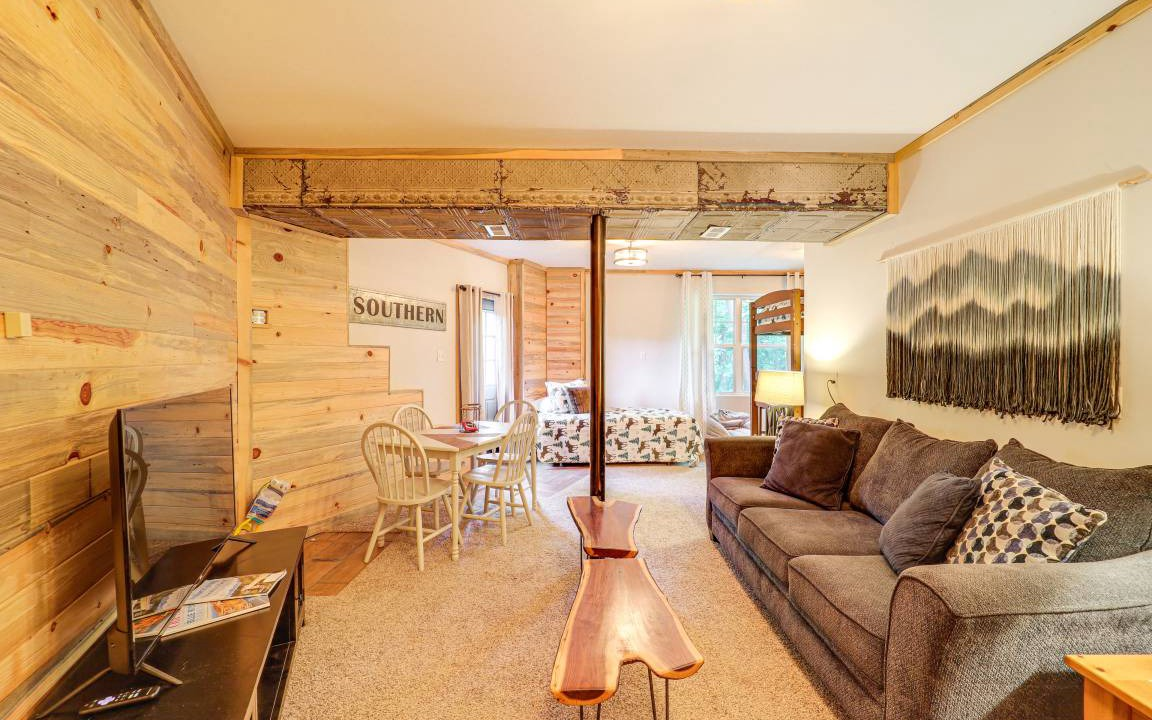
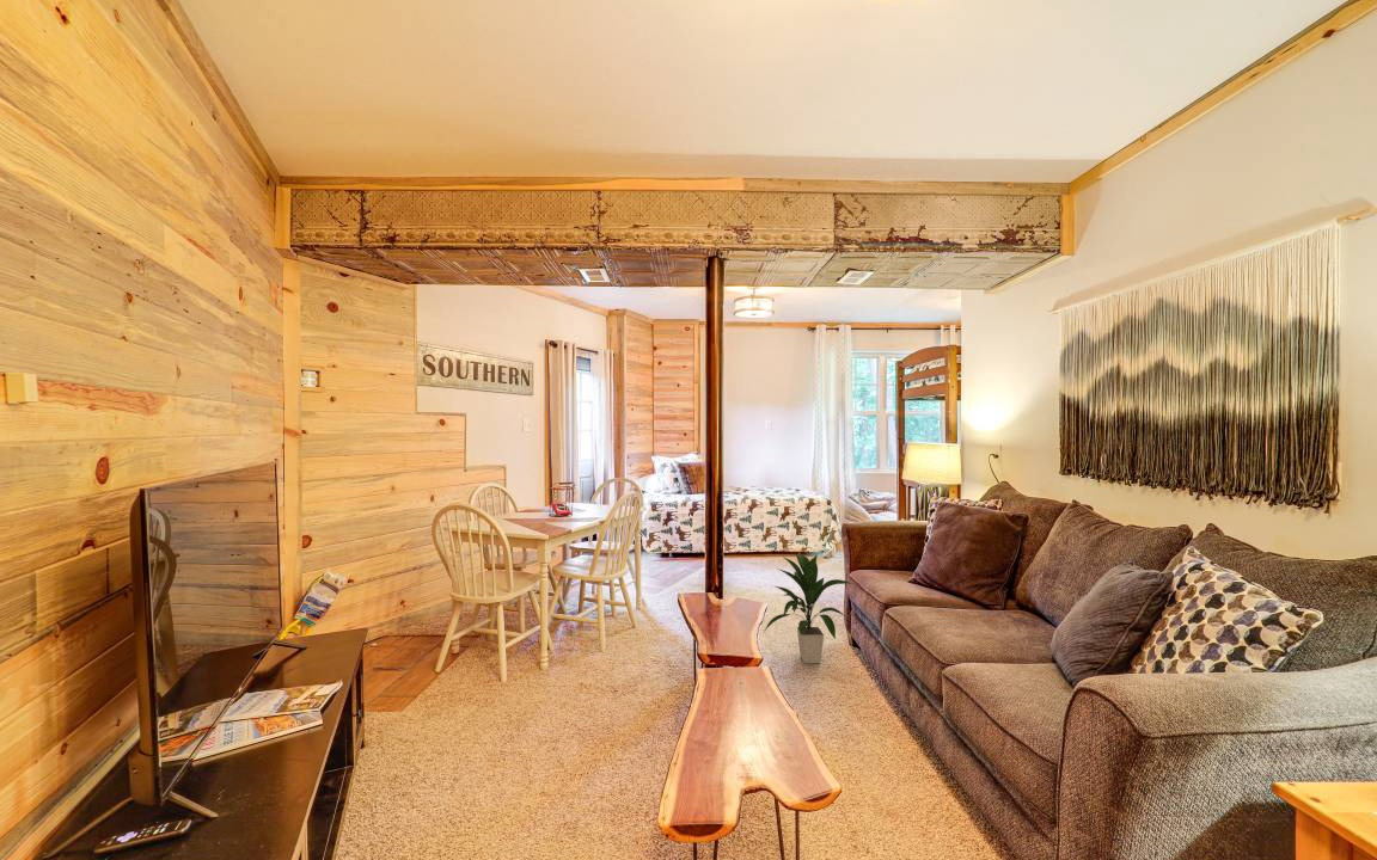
+ indoor plant [763,553,853,664]
